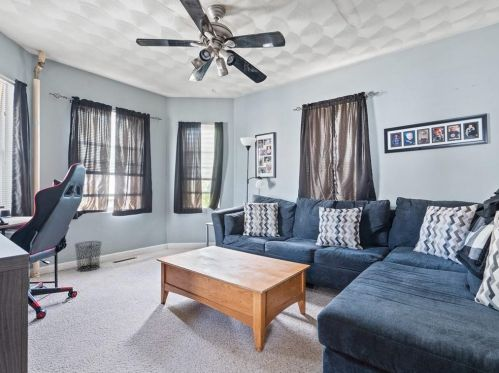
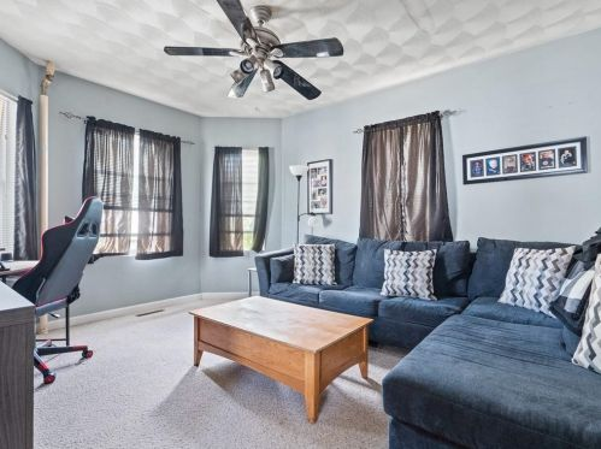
- waste bin [73,240,103,272]
